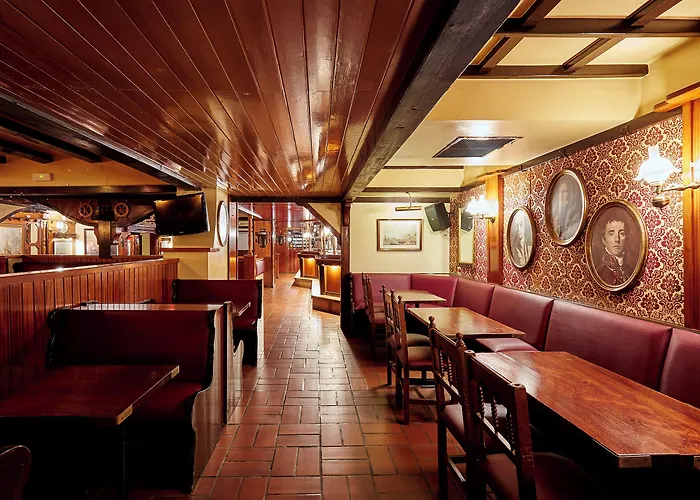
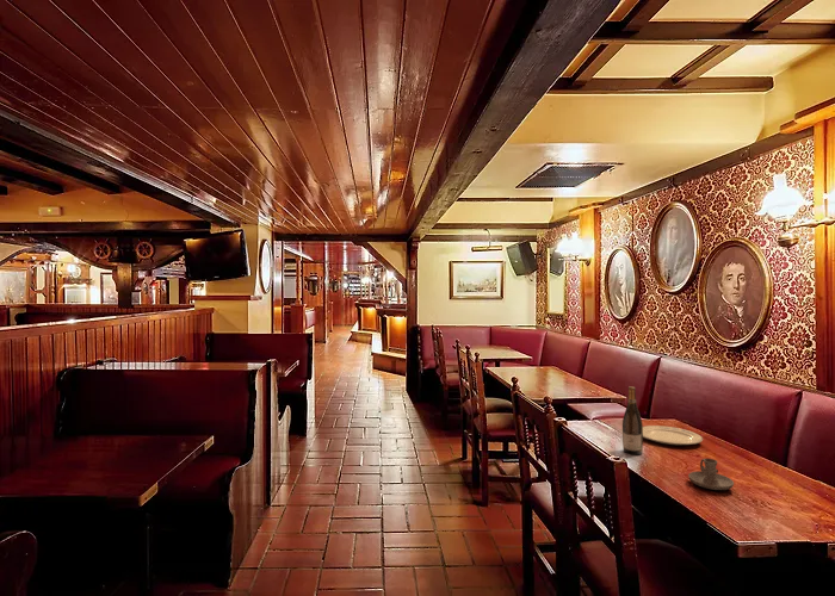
+ chinaware [643,424,704,446]
+ candle holder [687,458,735,491]
+ wine bottle [621,386,644,457]
